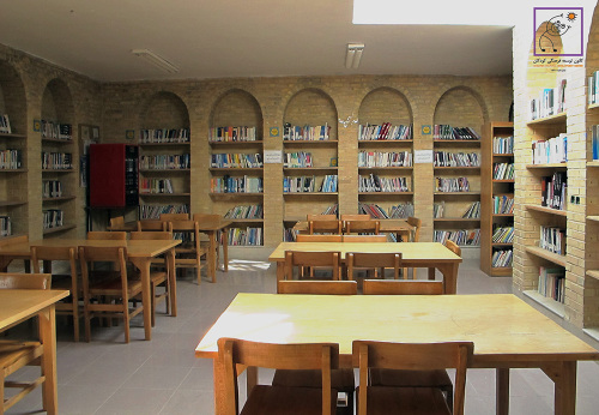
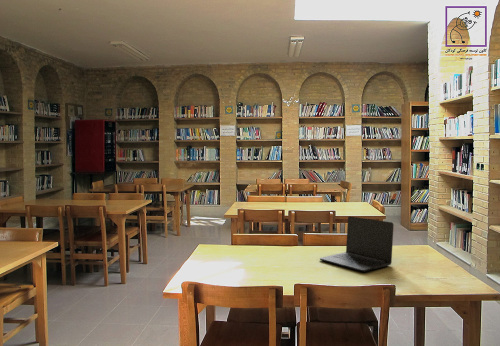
+ laptop [319,215,395,273]
